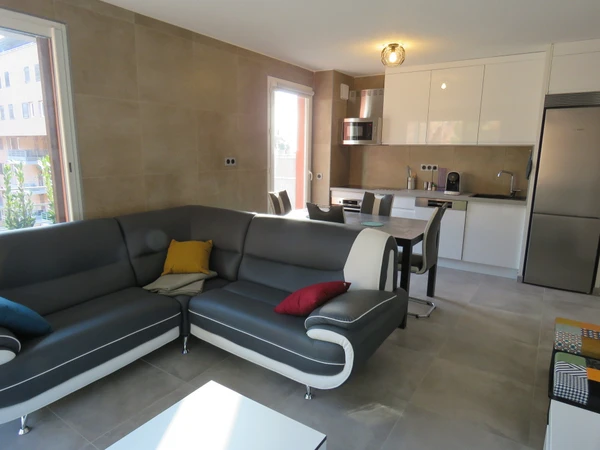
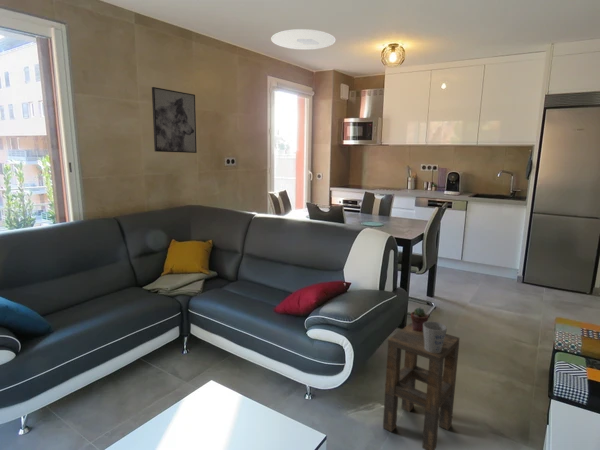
+ wall art [151,86,198,154]
+ mug [423,320,448,353]
+ side table [382,322,460,450]
+ potted succulent [410,307,430,332]
+ ceiling light [270,28,337,51]
